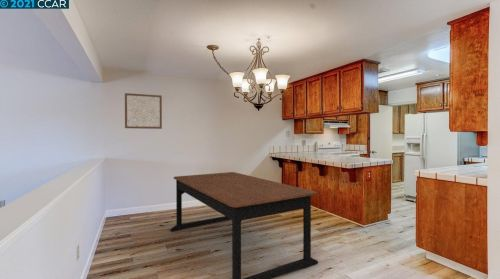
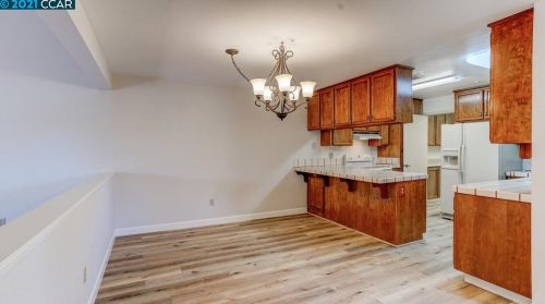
- dining table [169,171,319,279]
- wall art [124,92,163,130]
